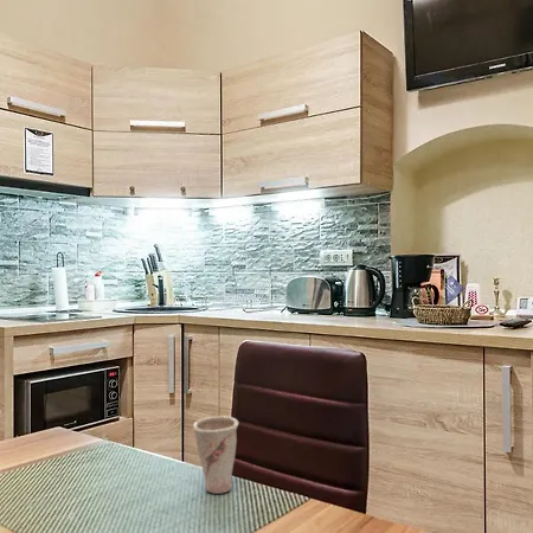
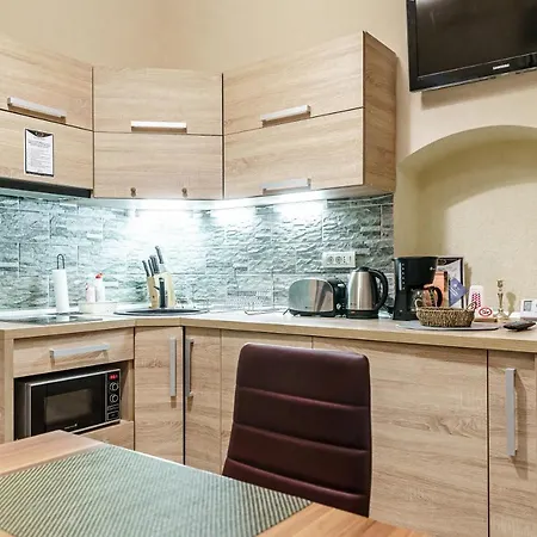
- cup [192,415,239,495]
